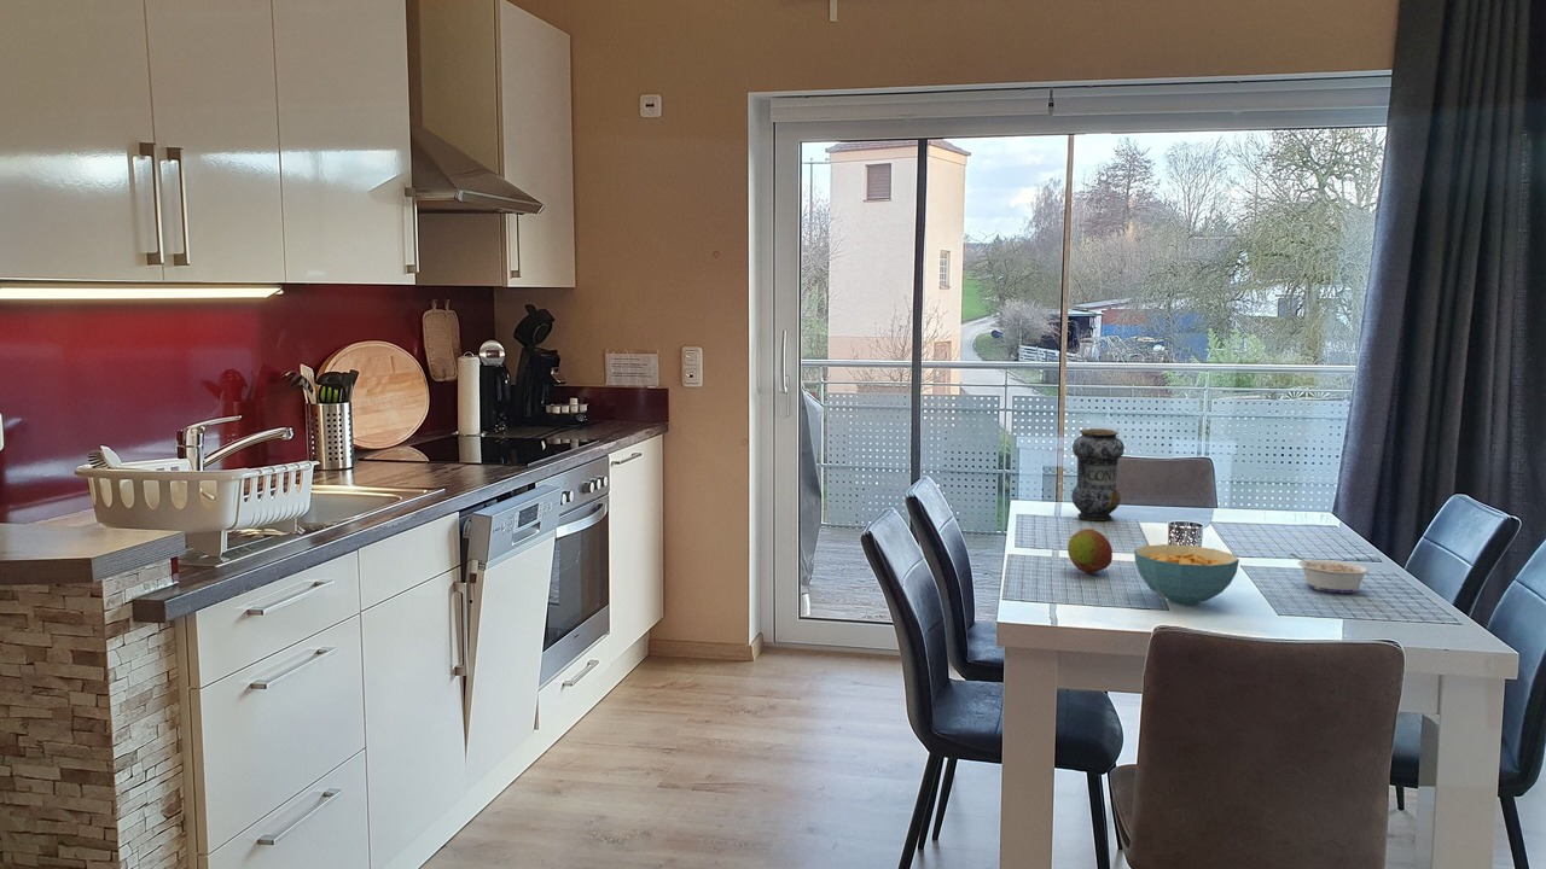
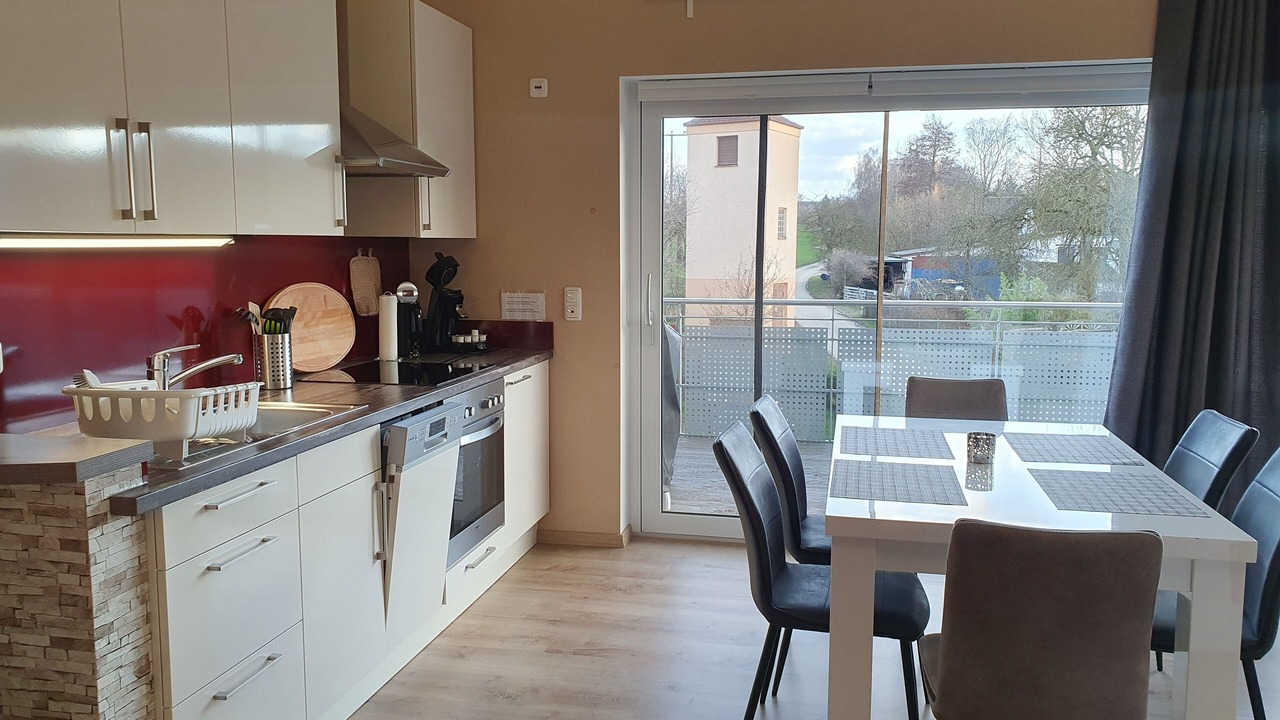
- fruit [1066,527,1114,575]
- legume [1289,552,1371,594]
- vase [1070,427,1126,521]
- cereal bowl [1133,543,1240,607]
